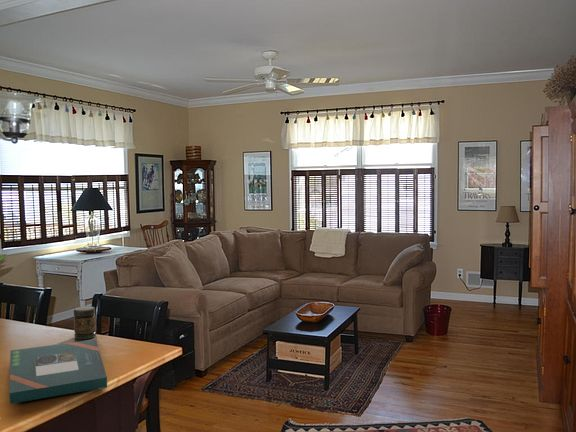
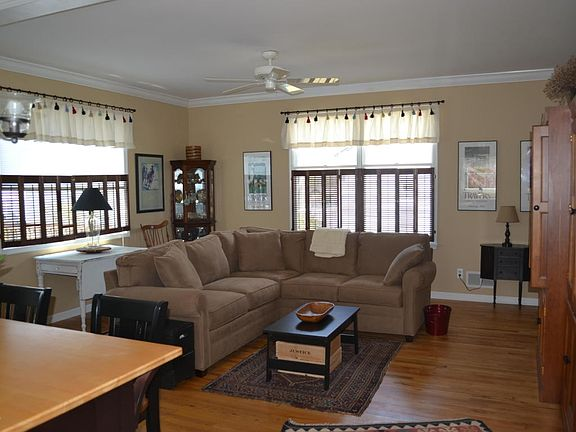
- board game [9,338,108,405]
- jar [73,305,97,340]
